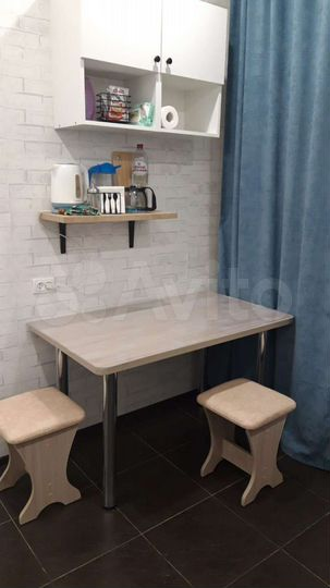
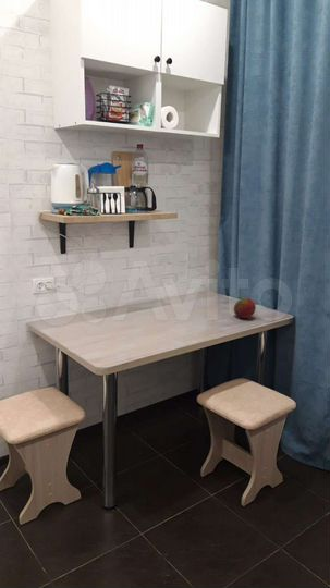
+ fruit [232,297,257,319]
